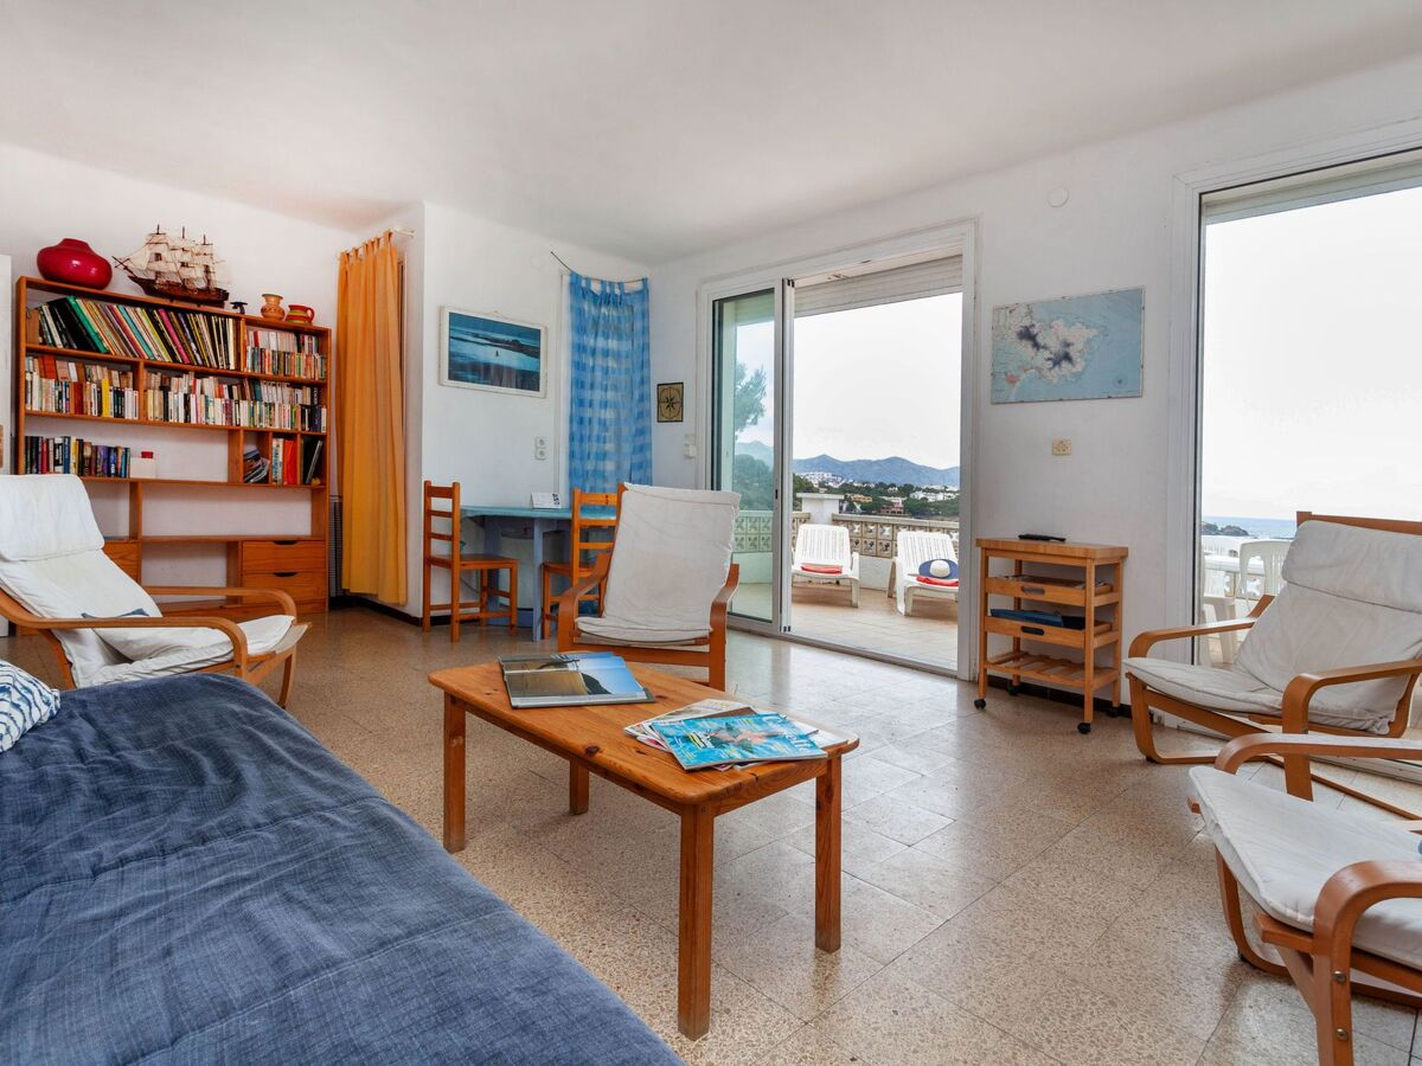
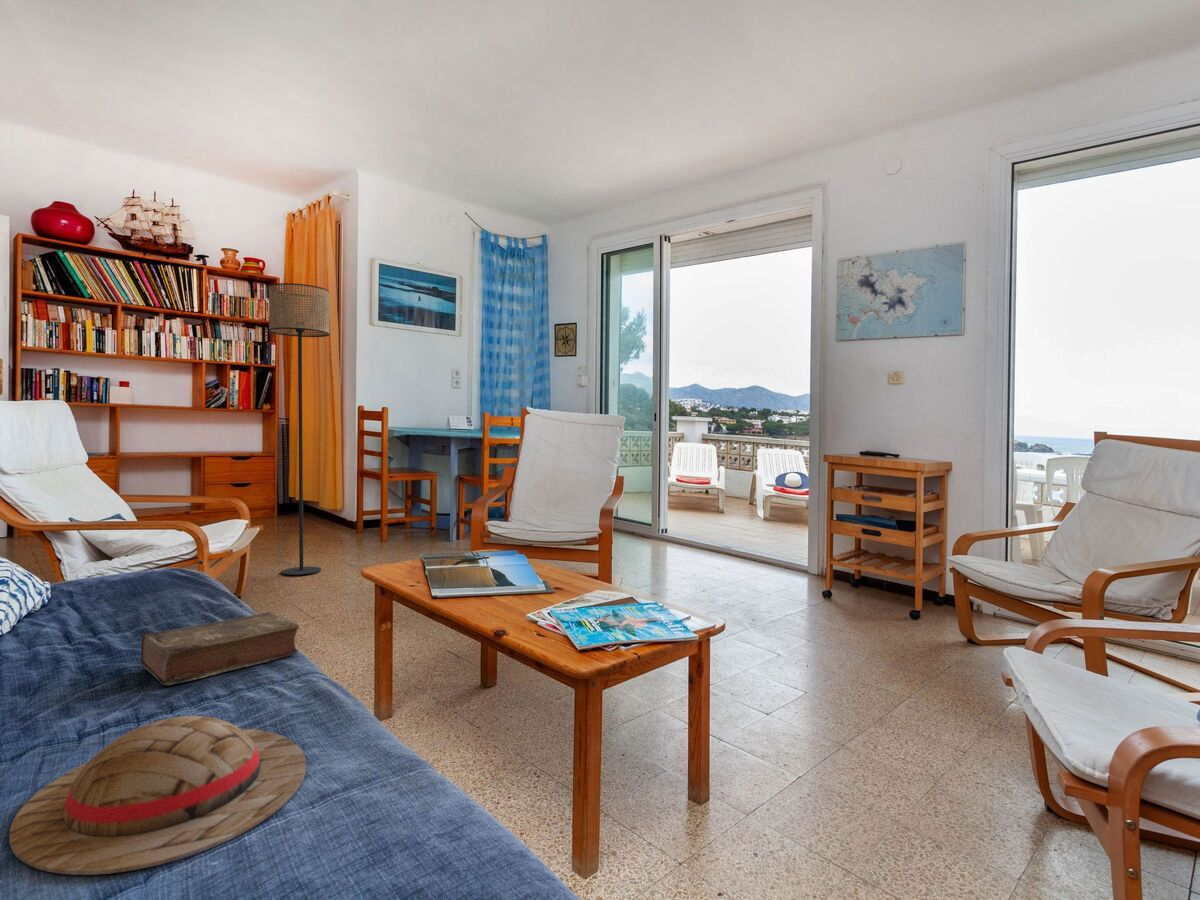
+ book [139,611,300,687]
+ straw hat [8,715,307,876]
+ floor lamp [268,282,331,576]
